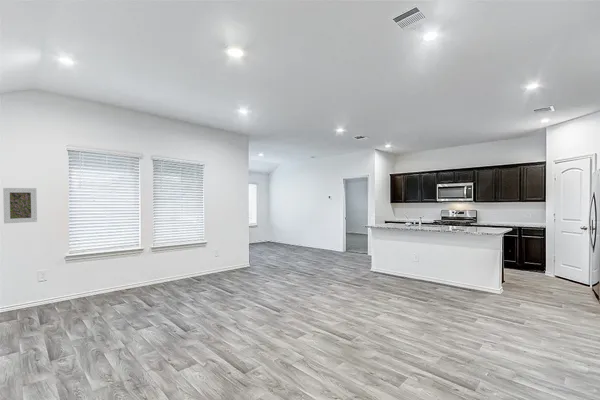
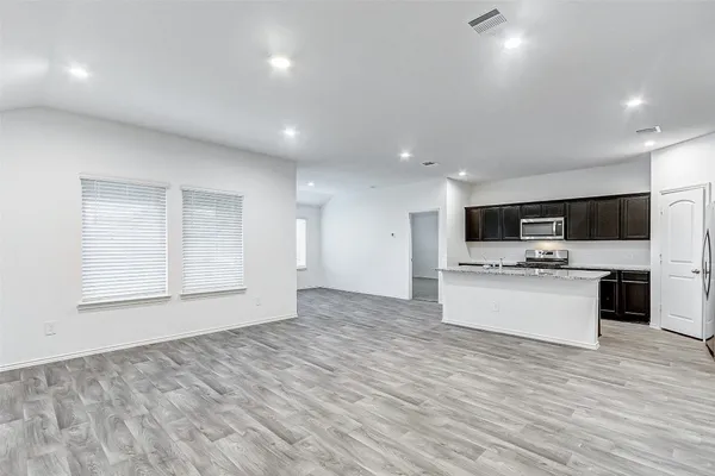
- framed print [2,187,38,225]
